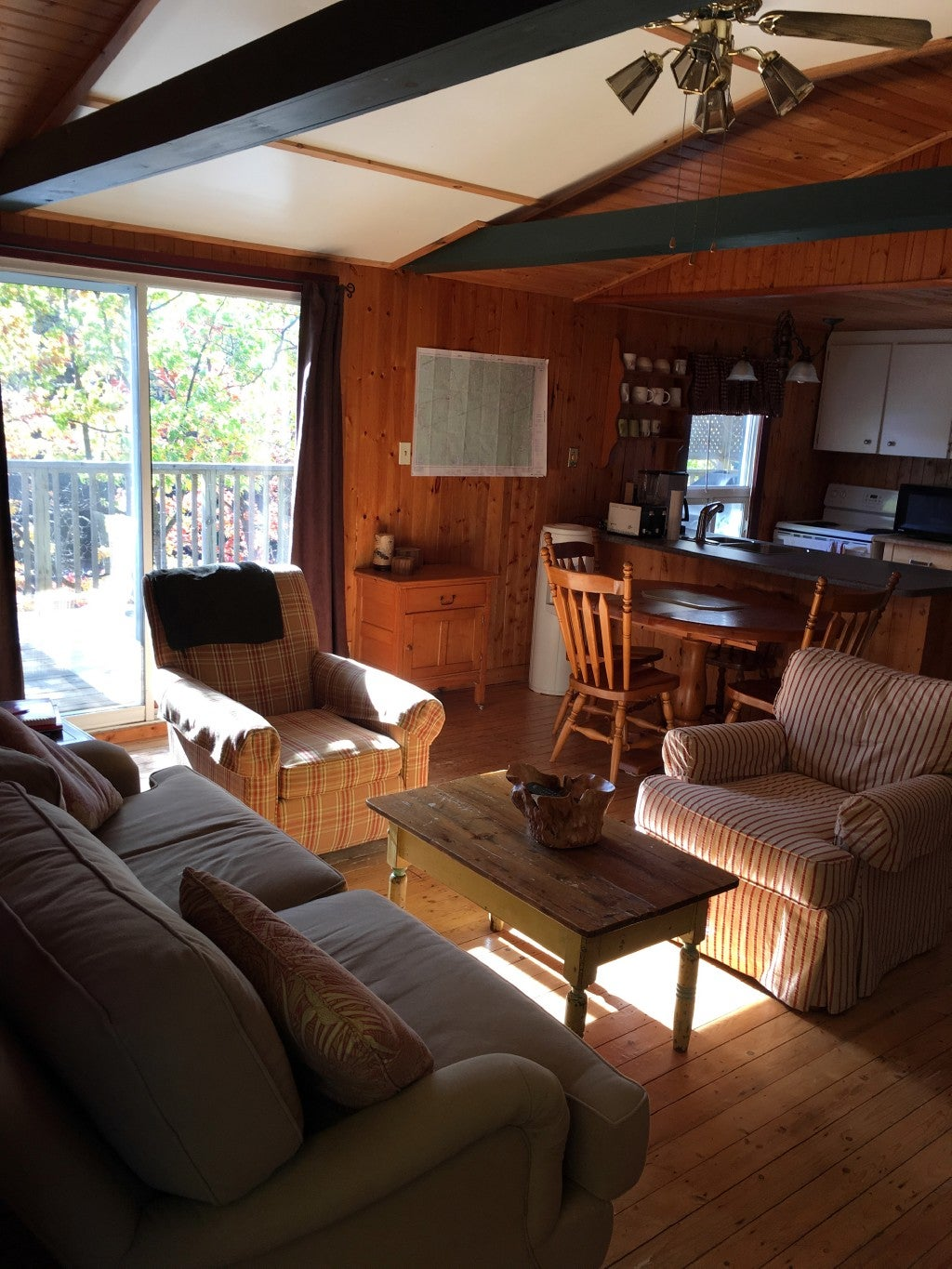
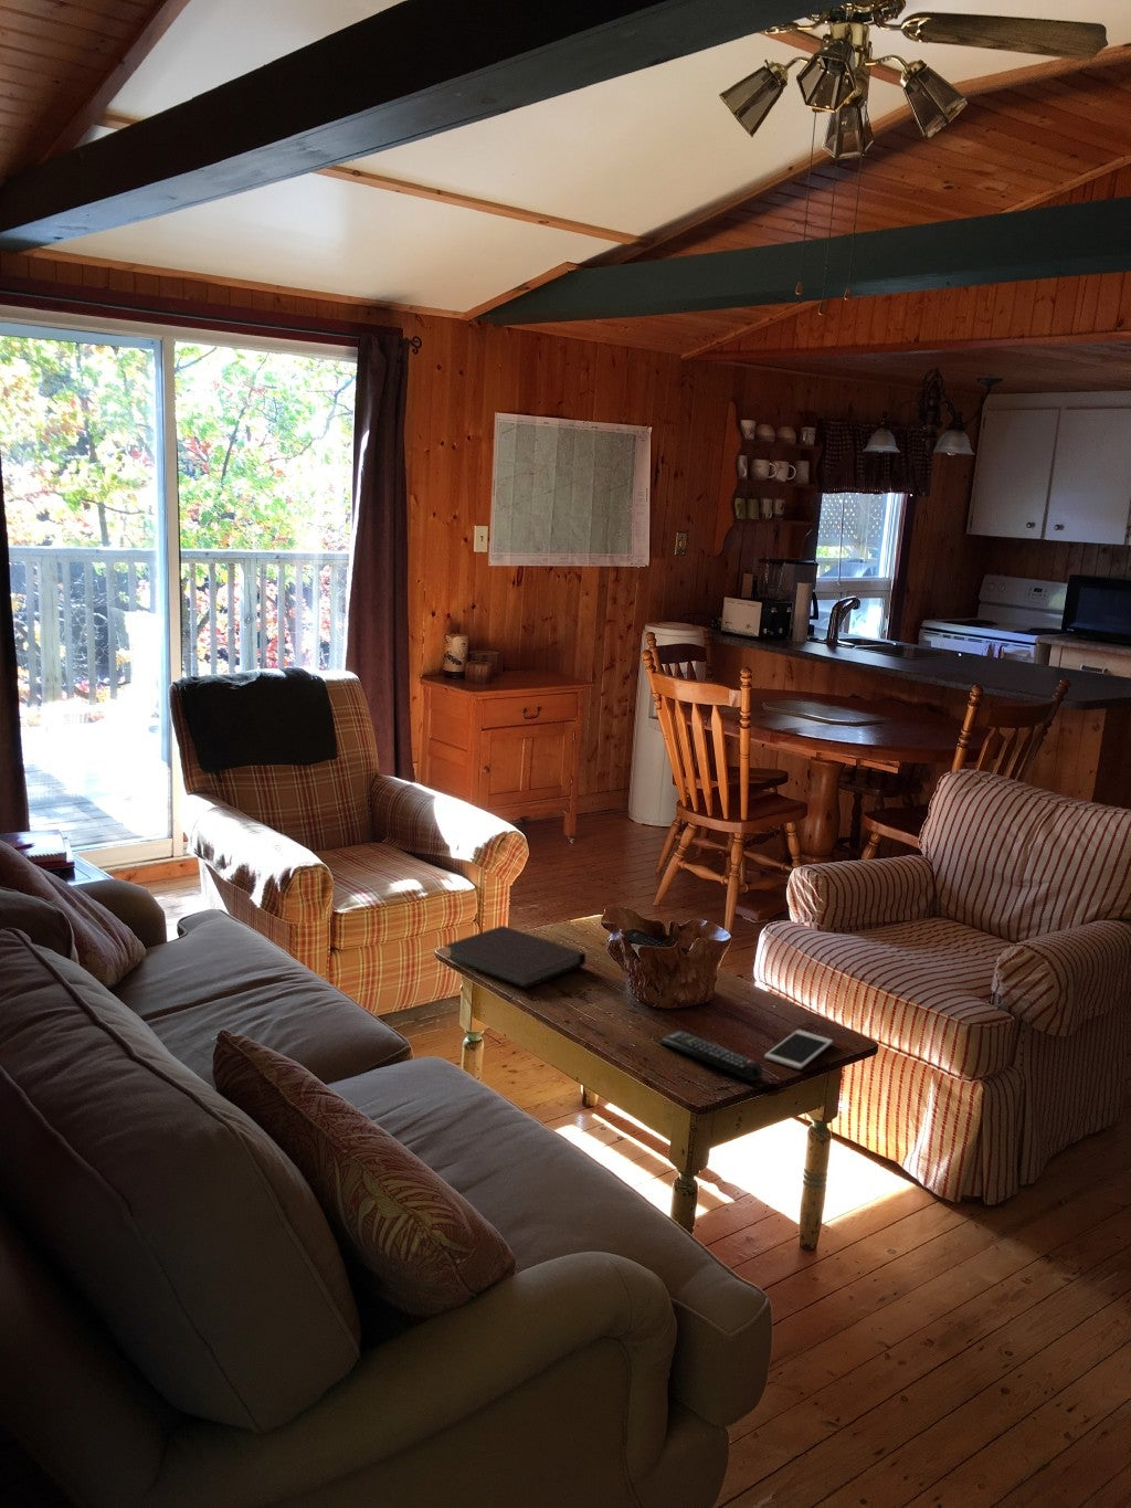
+ notebook [443,925,587,990]
+ cell phone [763,1029,834,1071]
+ remote control [658,1029,764,1083]
